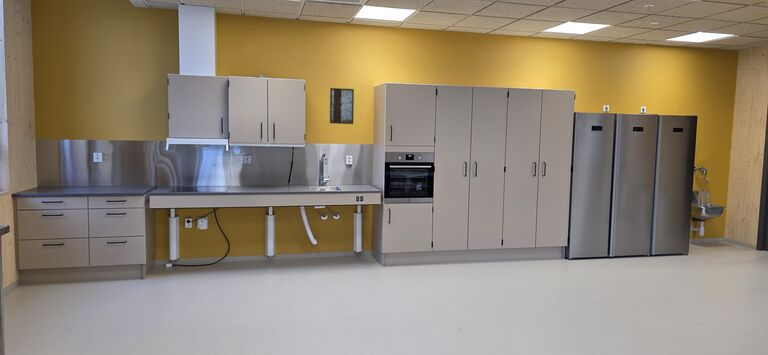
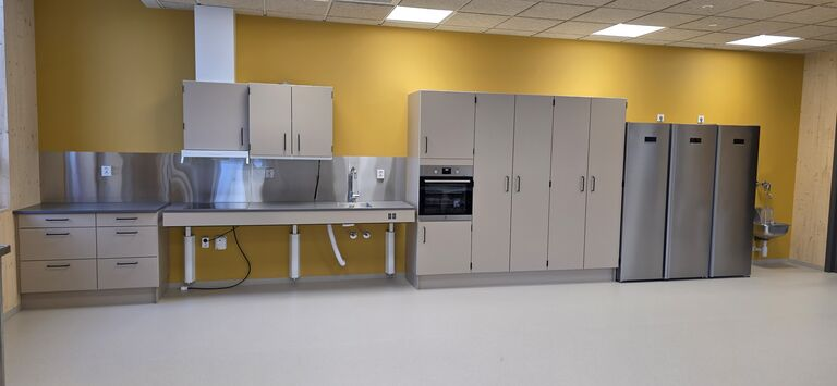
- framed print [329,87,355,125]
